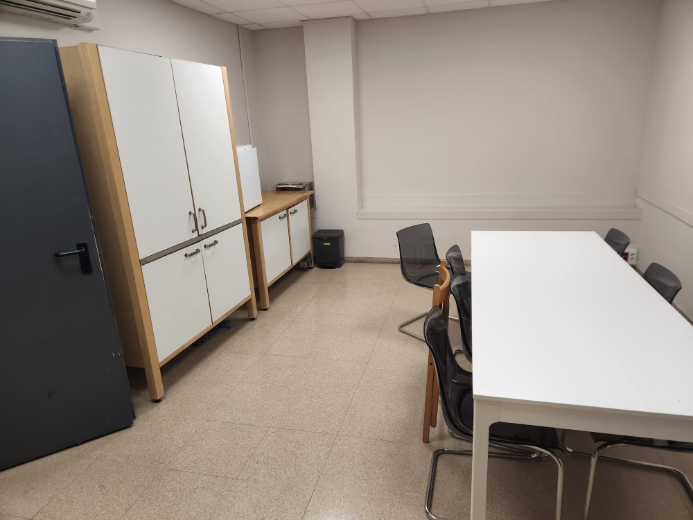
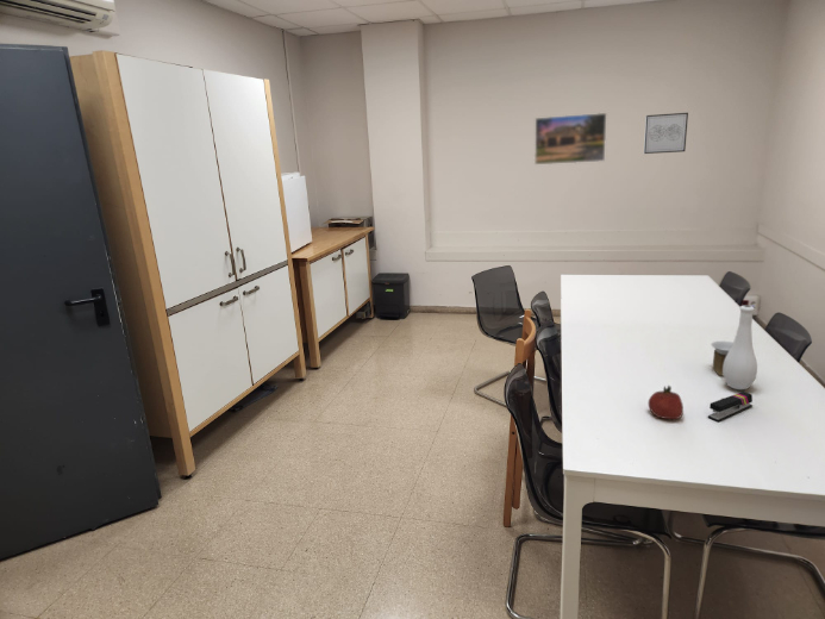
+ stapler [707,390,754,423]
+ wall art [643,112,689,155]
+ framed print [533,112,607,165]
+ vase [710,305,758,390]
+ fruit [648,384,685,420]
